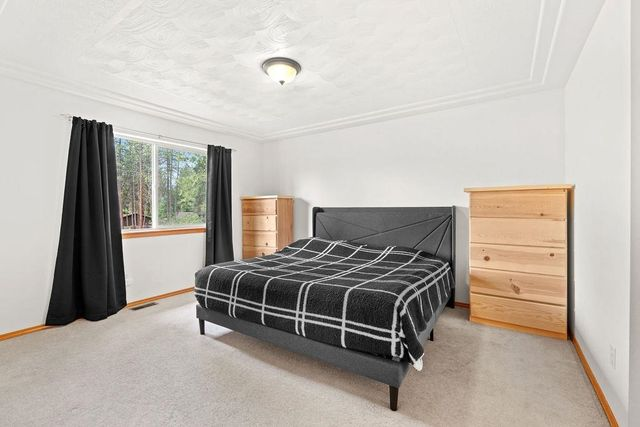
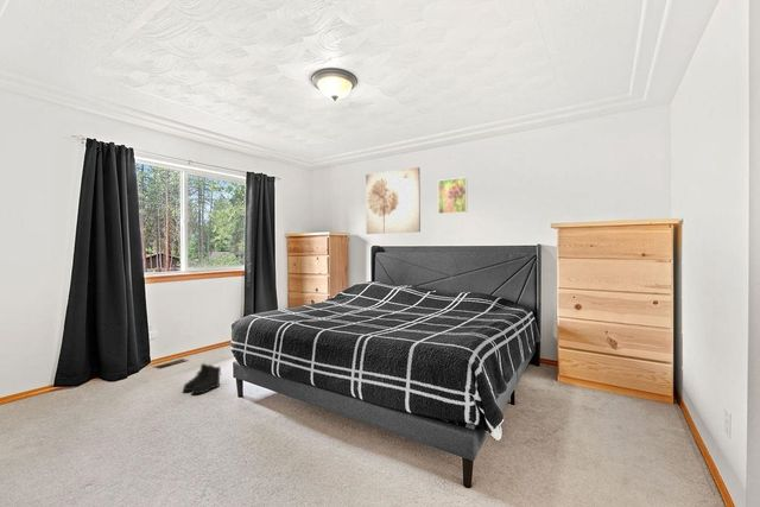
+ boots [182,362,222,395]
+ wall art [365,166,422,235]
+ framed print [437,176,468,215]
